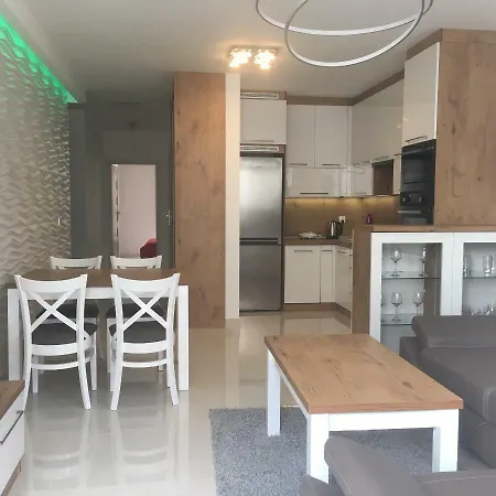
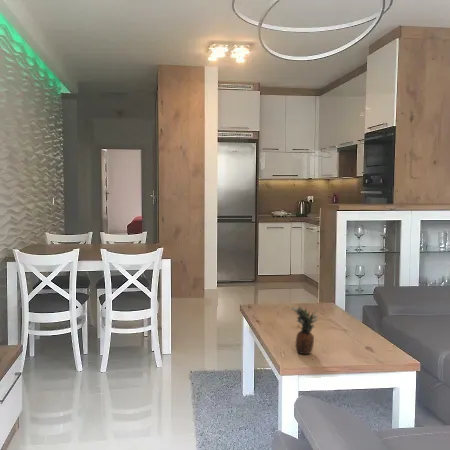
+ fruit [290,305,319,356]
